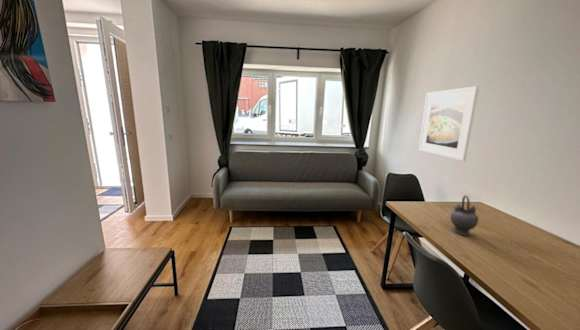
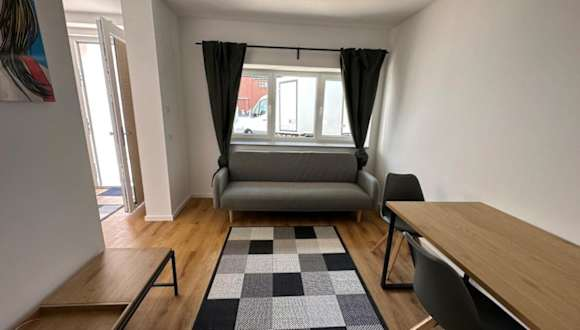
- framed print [418,85,480,162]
- teapot [449,194,479,236]
